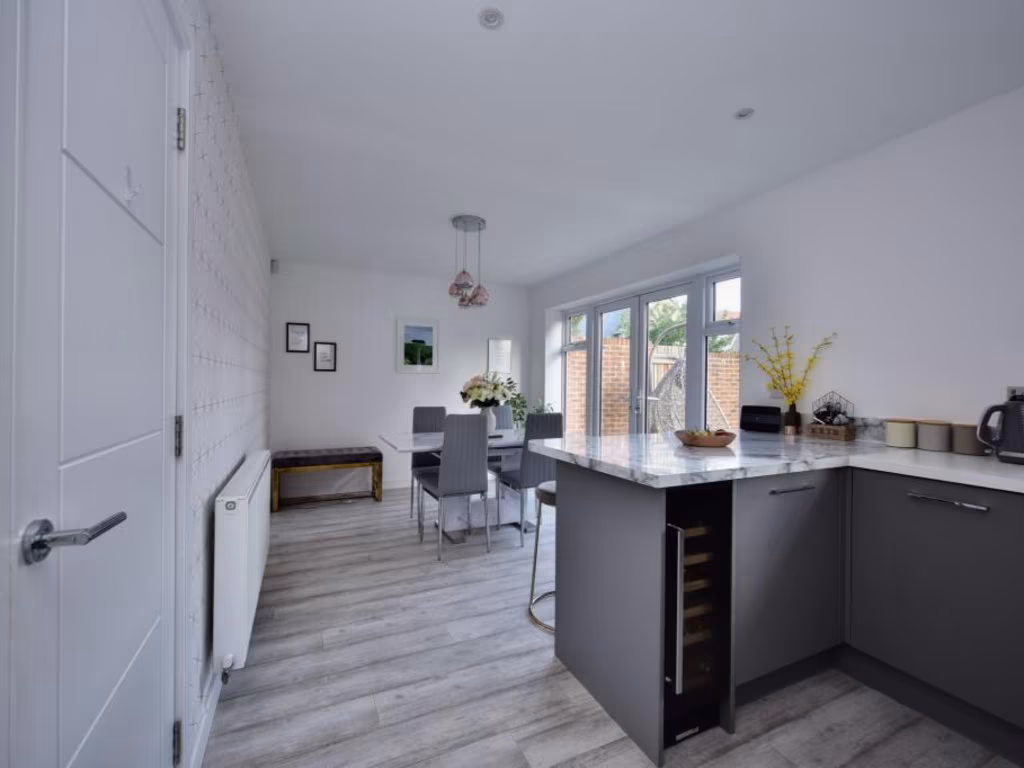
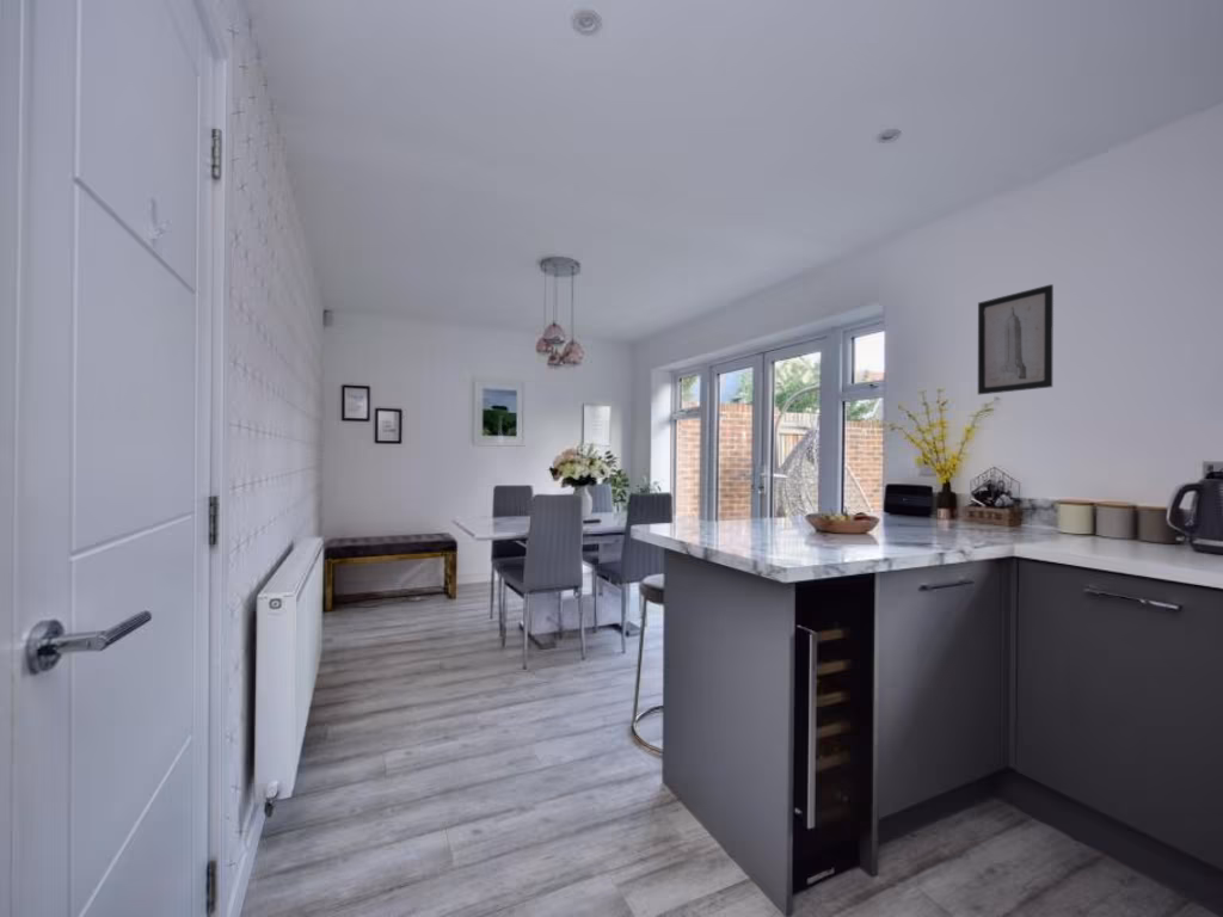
+ wall art [977,283,1055,395]
